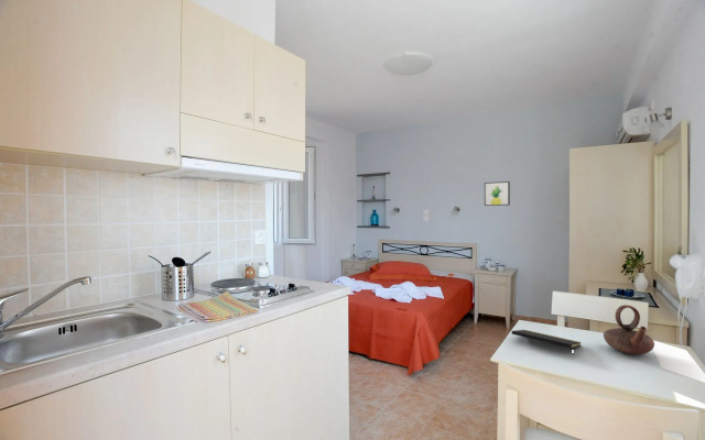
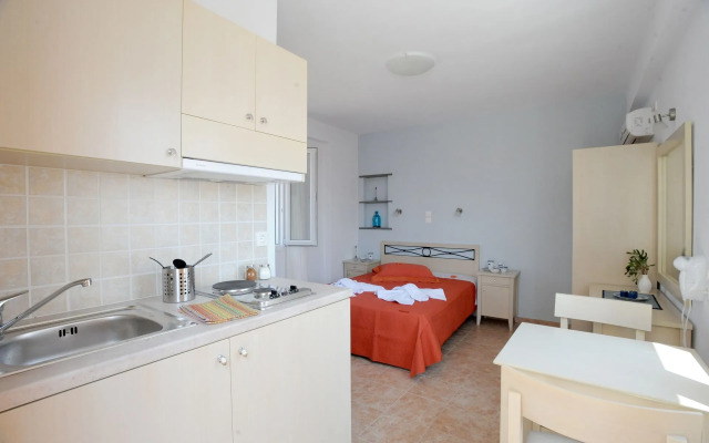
- teapot [603,304,655,355]
- notepad [510,329,583,358]
- wall art [484,180,511,207]
